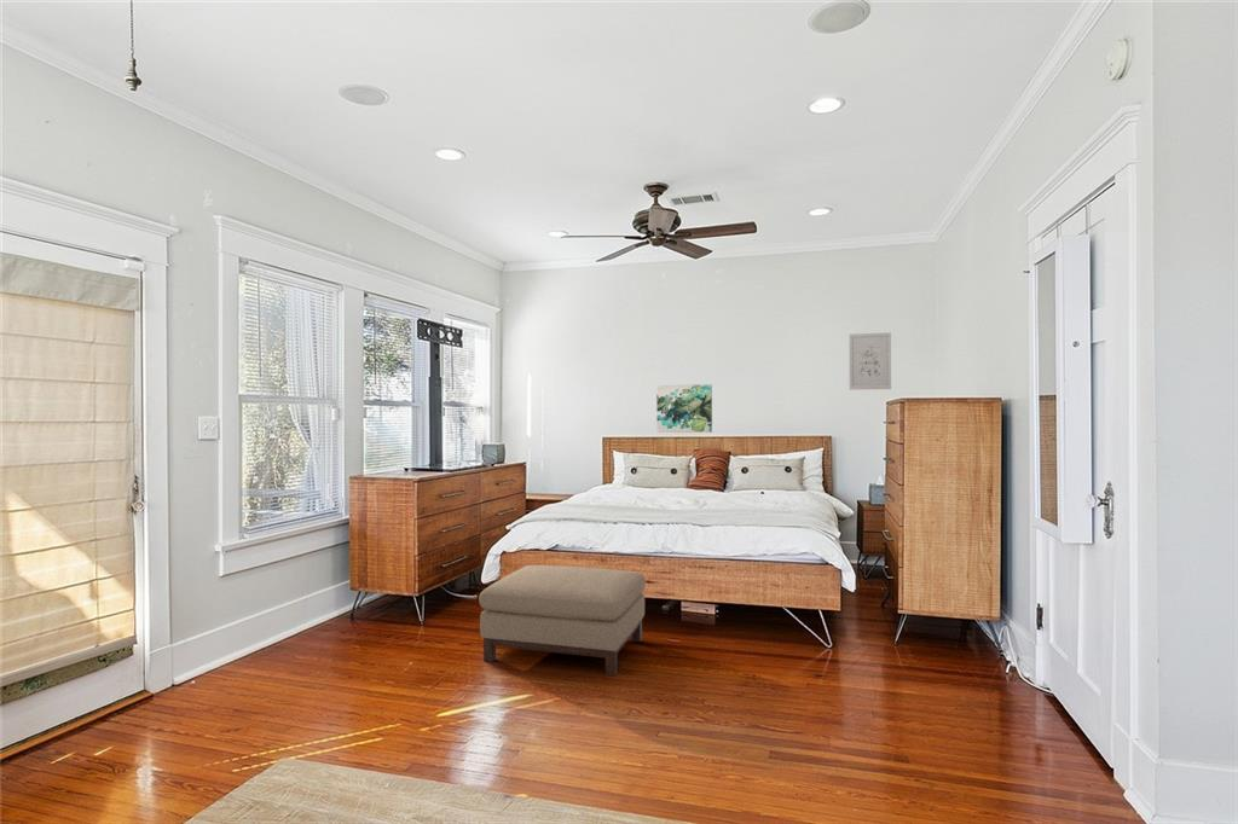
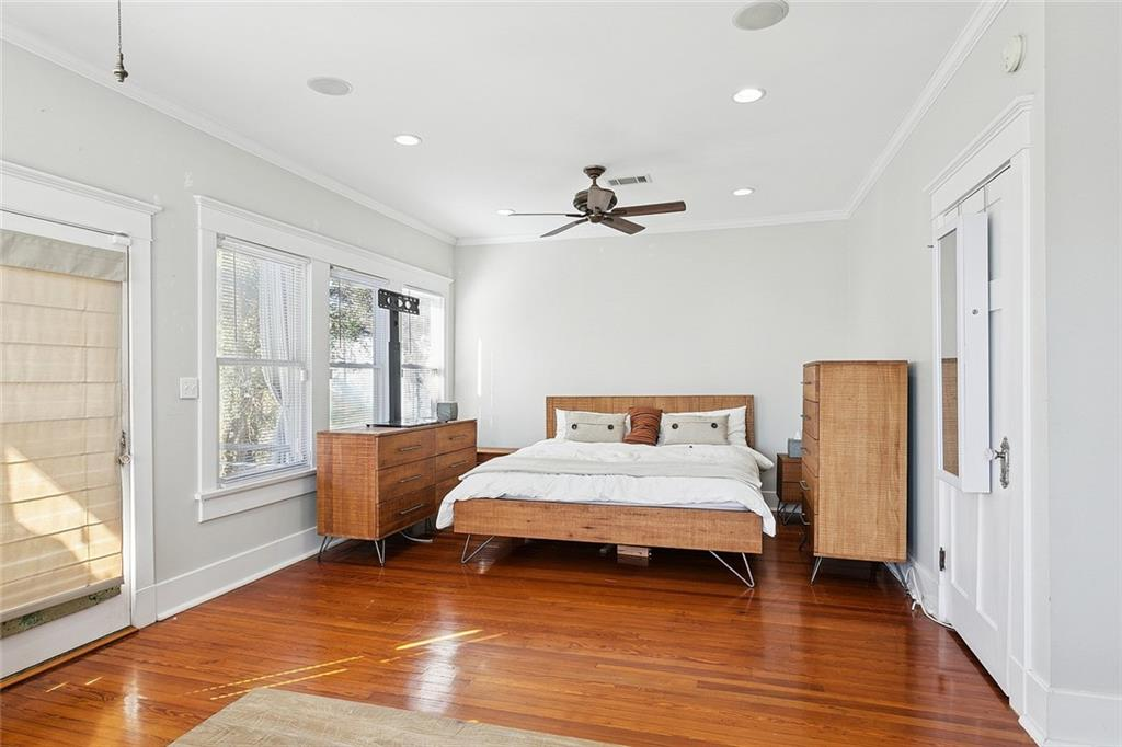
- wall art [847,331,892,390]
- wall art [655,383,713,434]
- ottoman [479,564,647,677]
